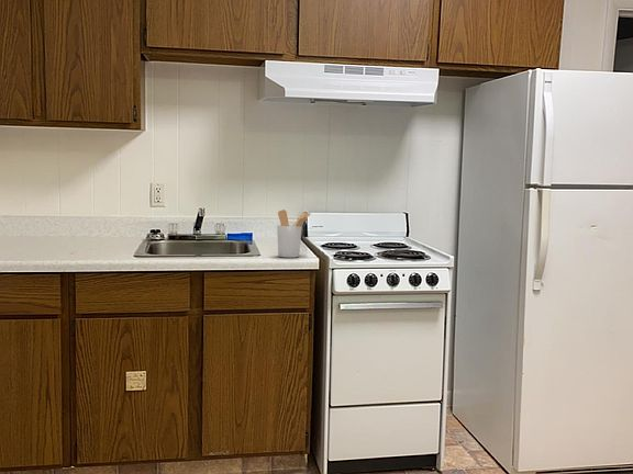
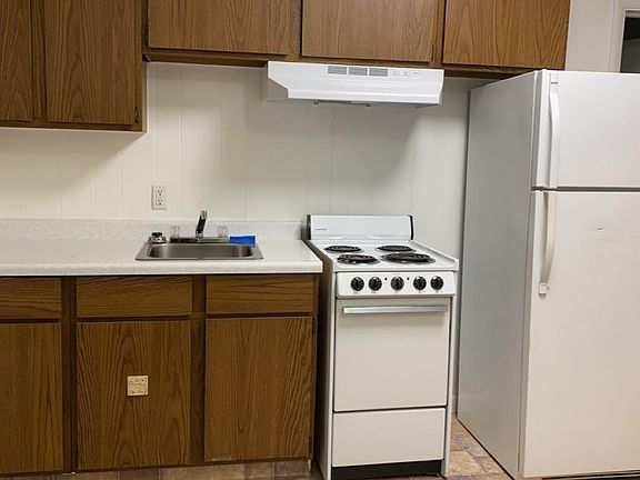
- utensil holder [276,208,312,259]
